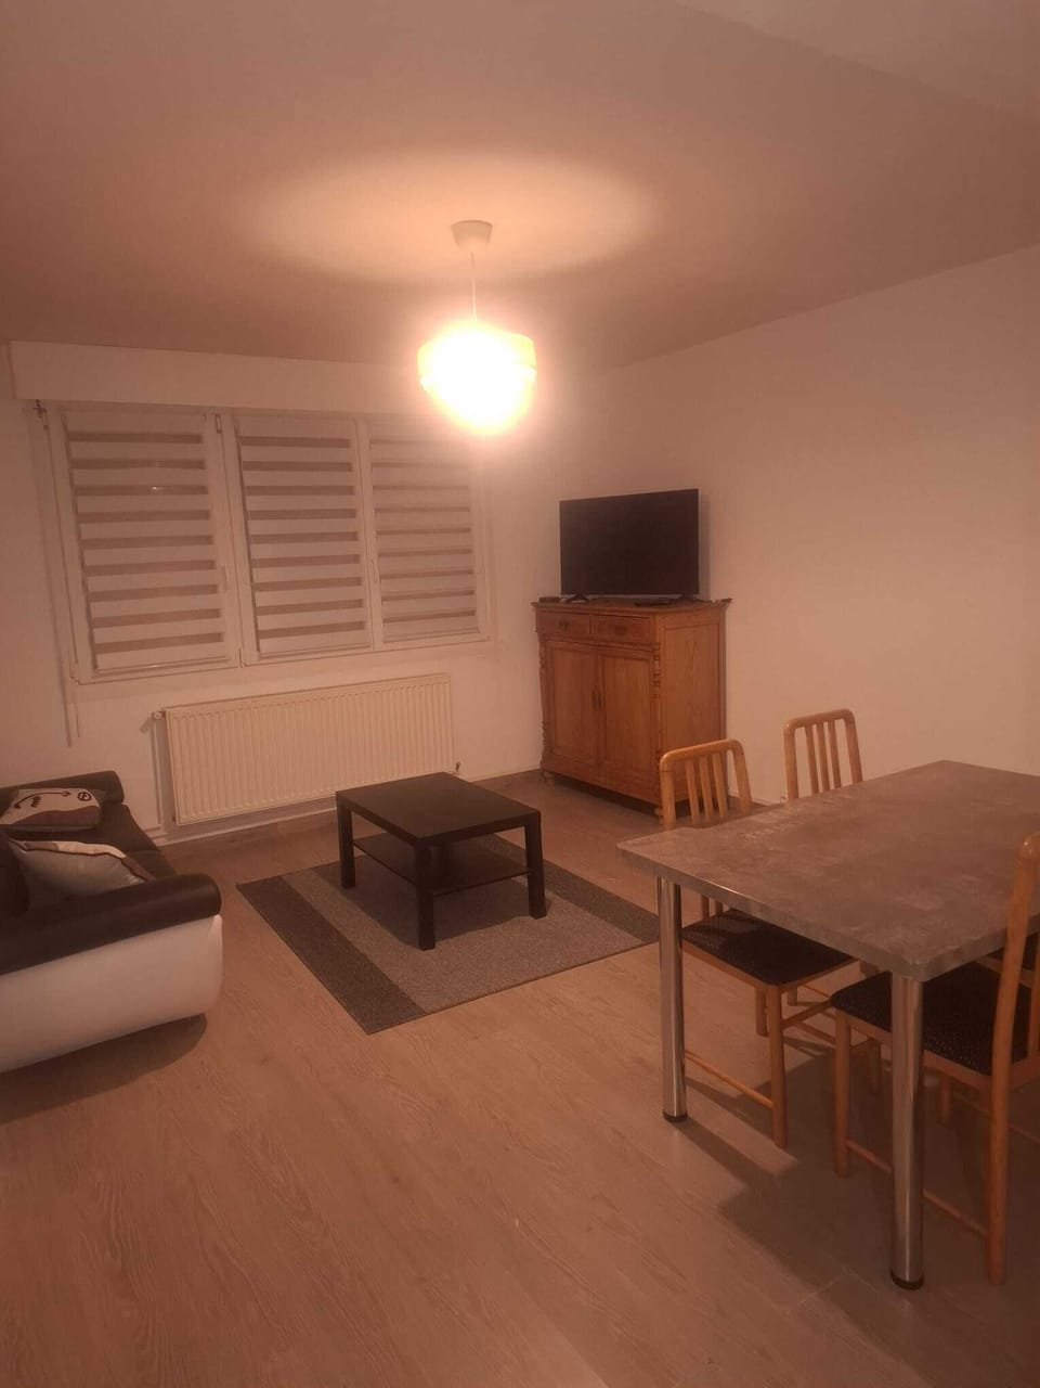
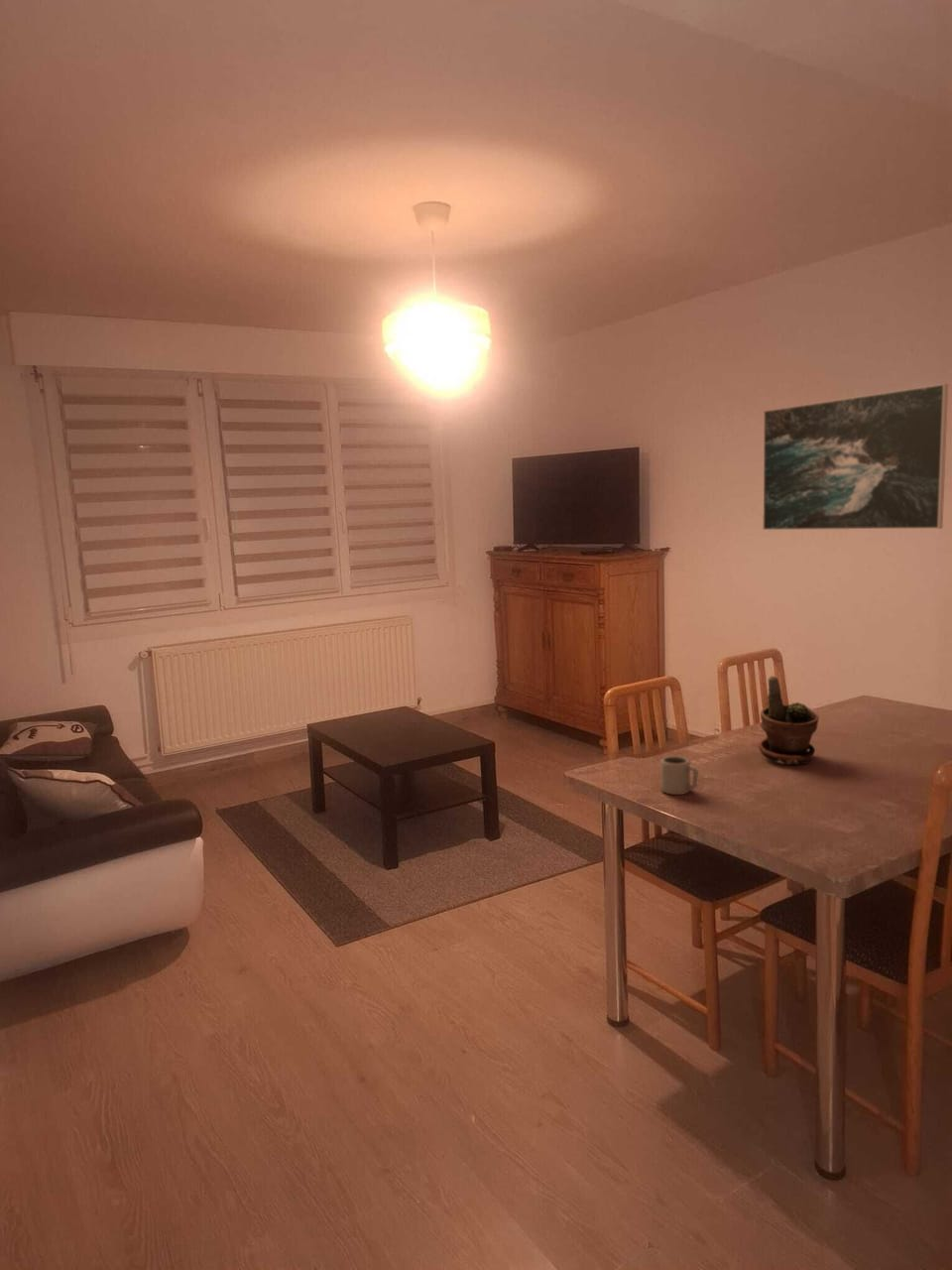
+ cup [659,755,699,796]
+ potted plant [758,675,820,766]
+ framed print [762,383,949,531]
